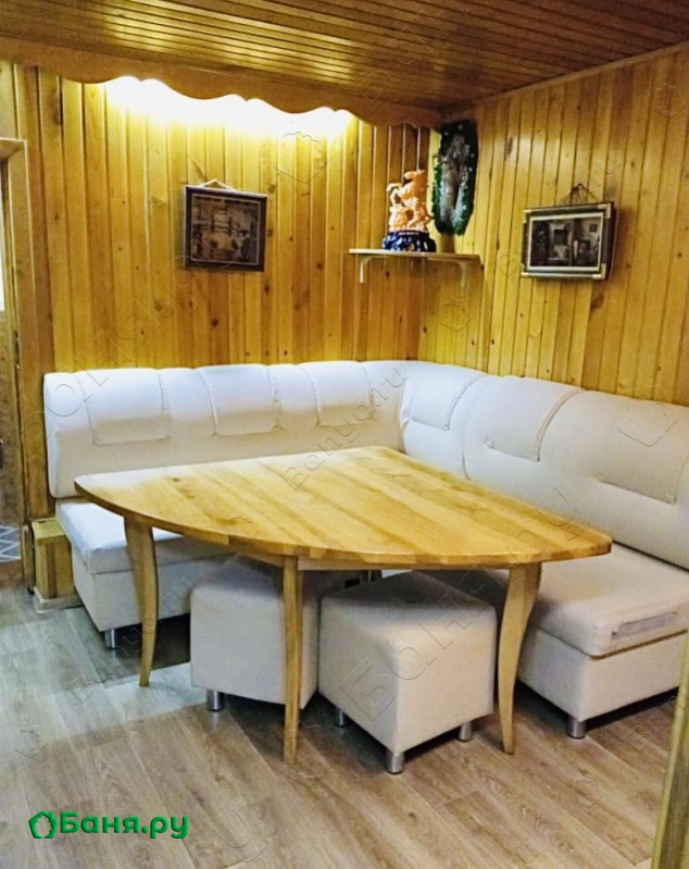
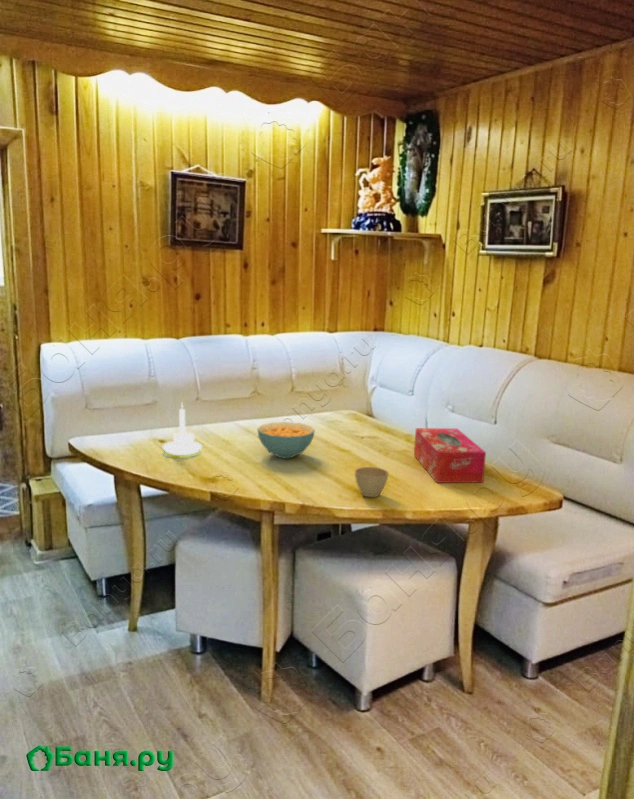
+ tissue box [413,427,487,484]
+ candle holder [162,402,203,456]
+ cereal bowl [257,421,316,459]
+ flower pot [354,466,390,498]
